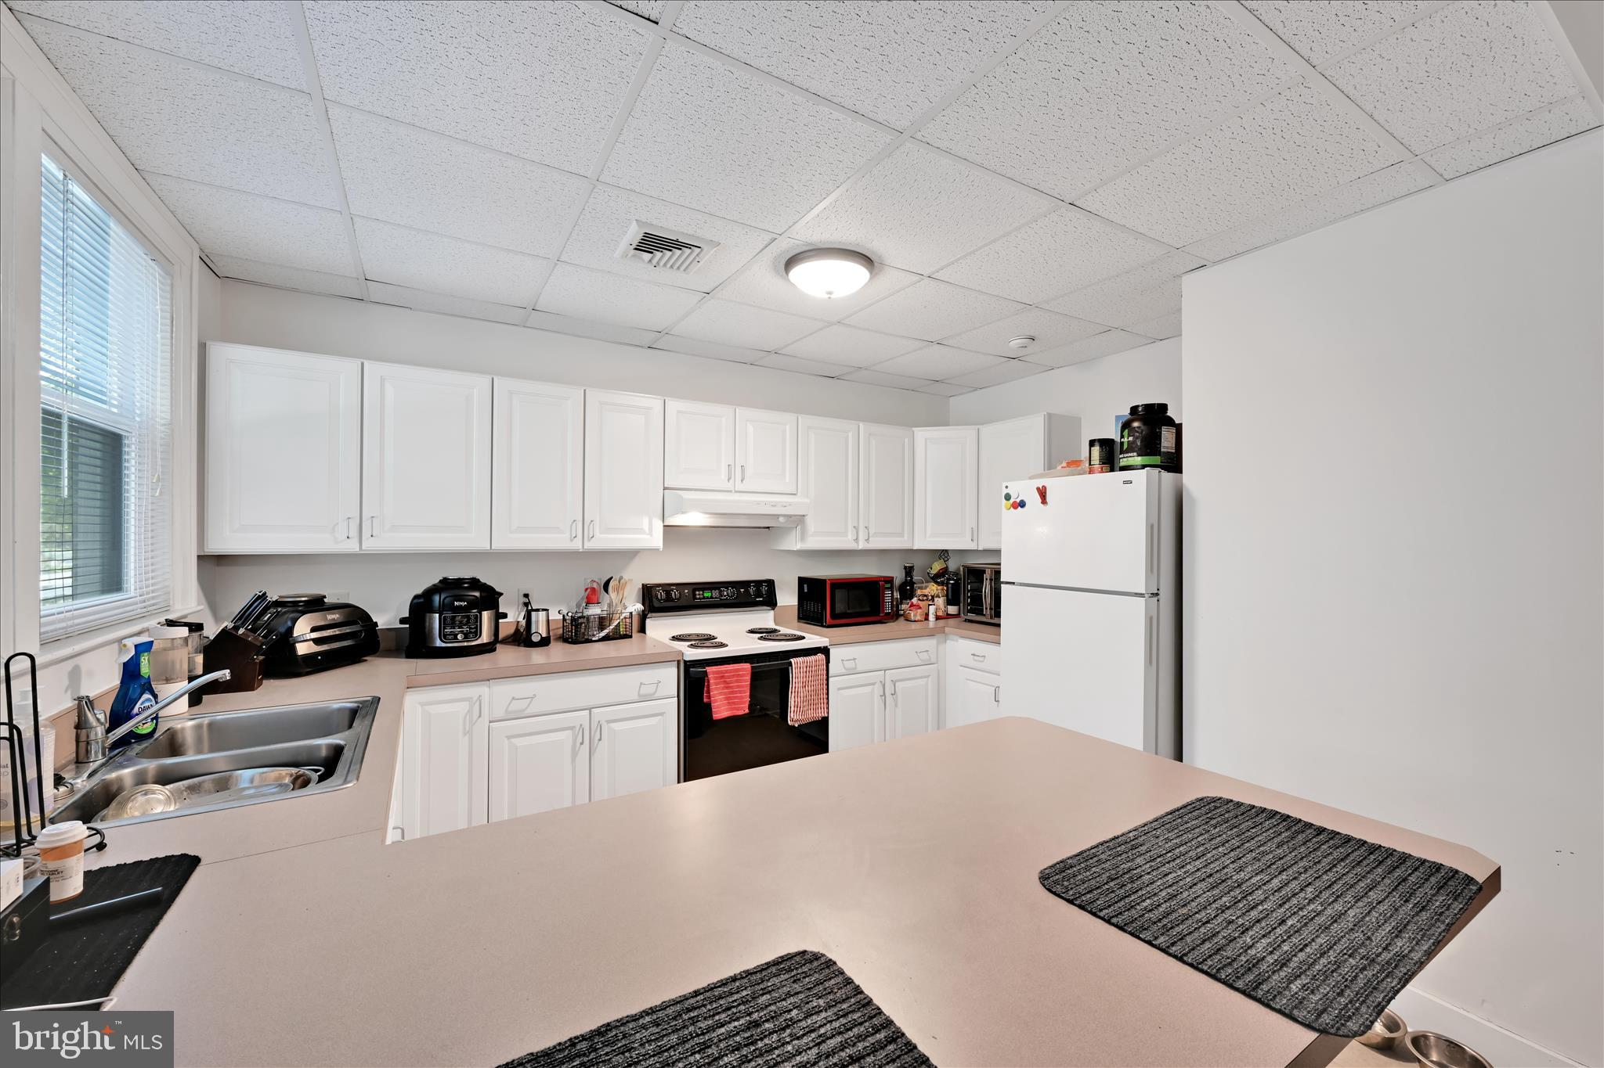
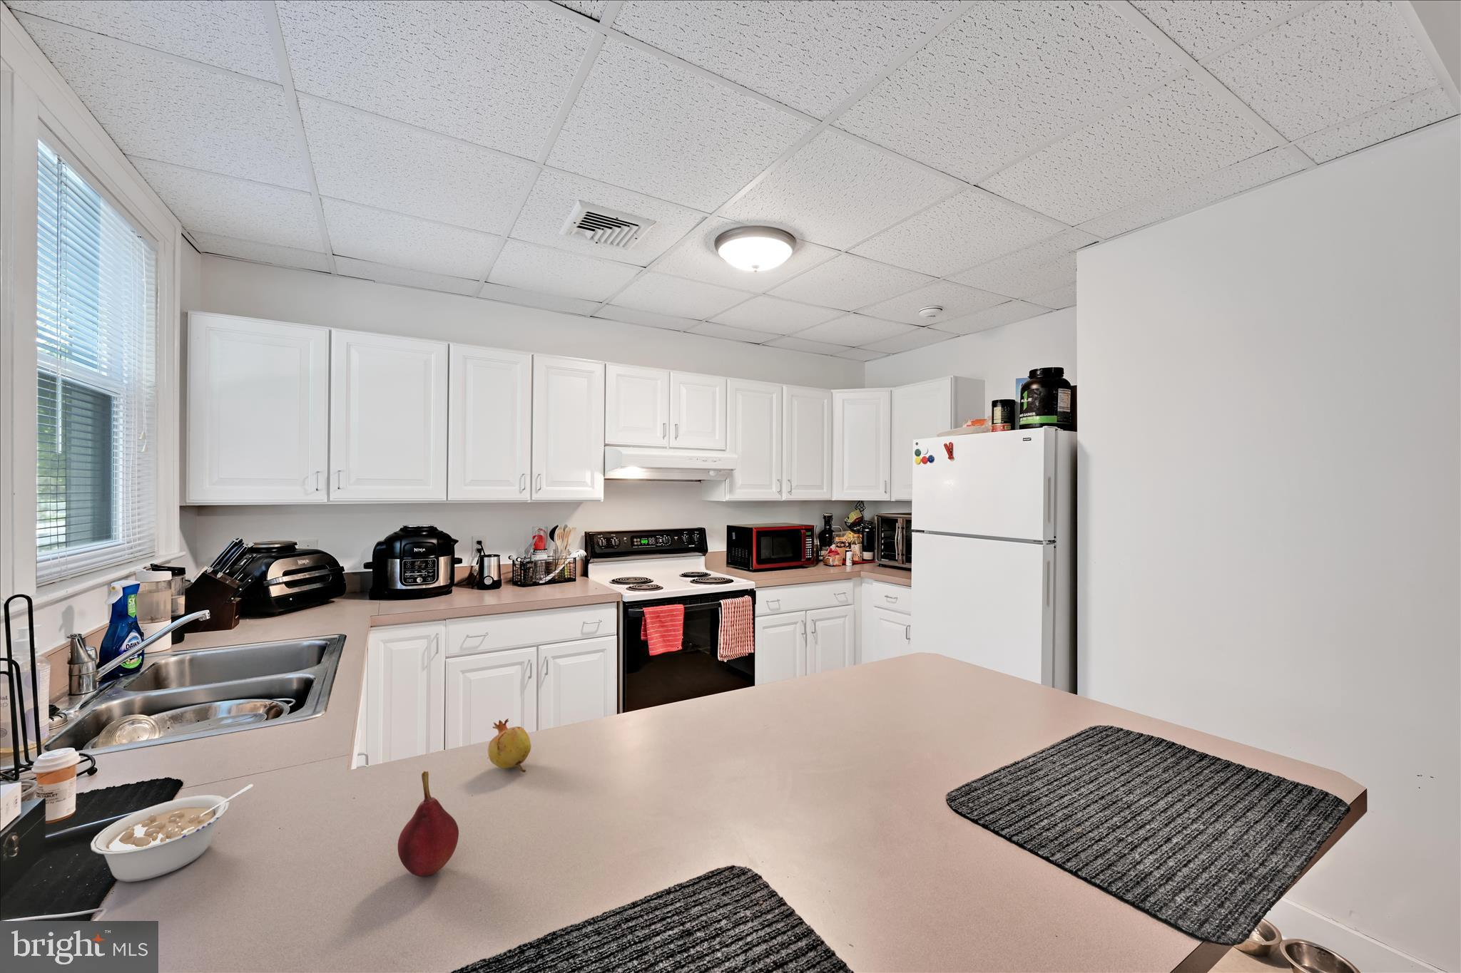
+ legume [90,783,254,883]
+ fruit [488,718,531,773]
+ fruit [398,771,459,876]
